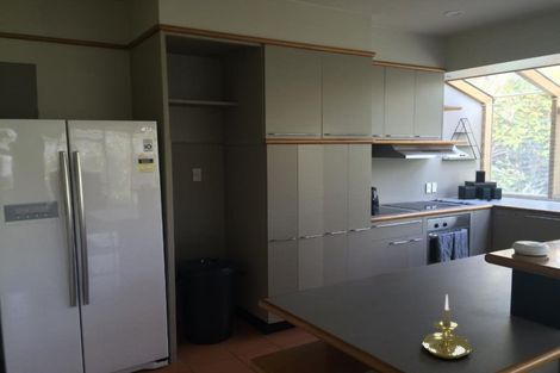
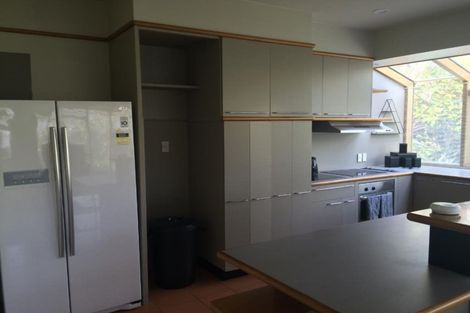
- candle holder [422,294,473,360]
